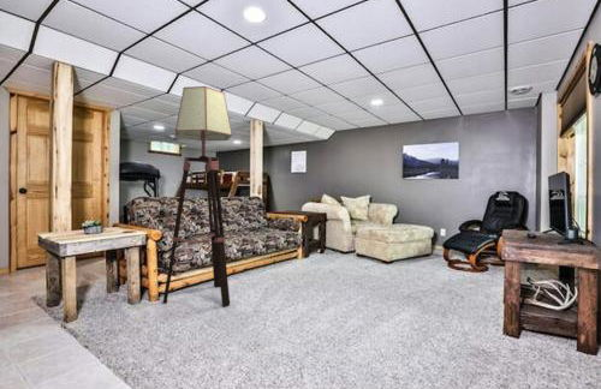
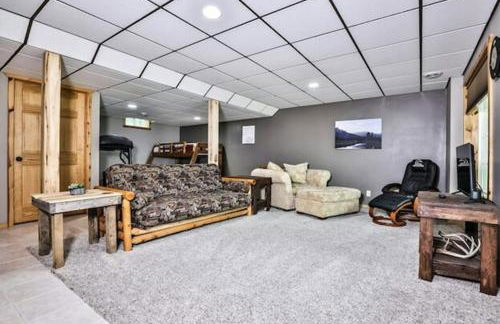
- floor lamp [162,85,233,307]
